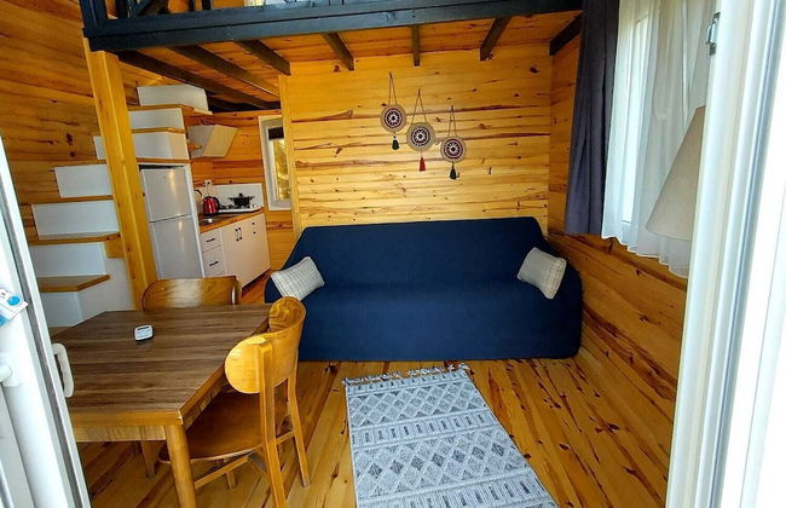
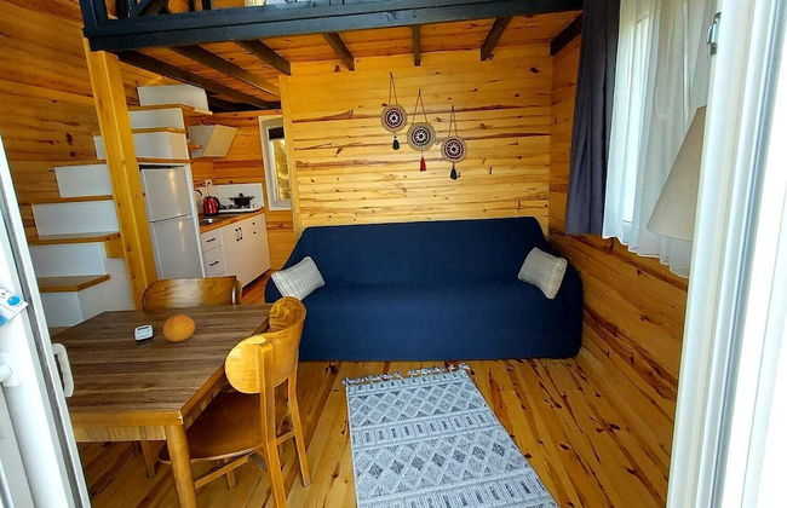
+ fruit [162,313,196,342]
